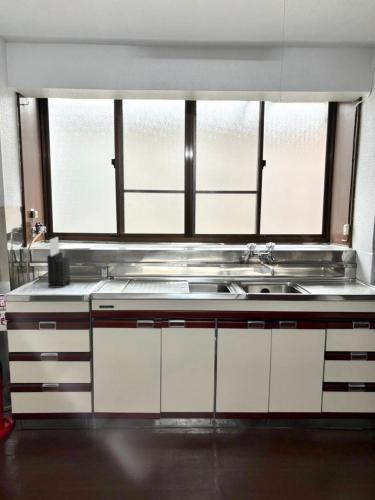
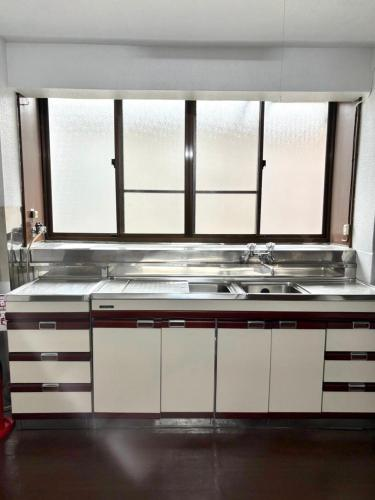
- knife block [46,236,71,289]
